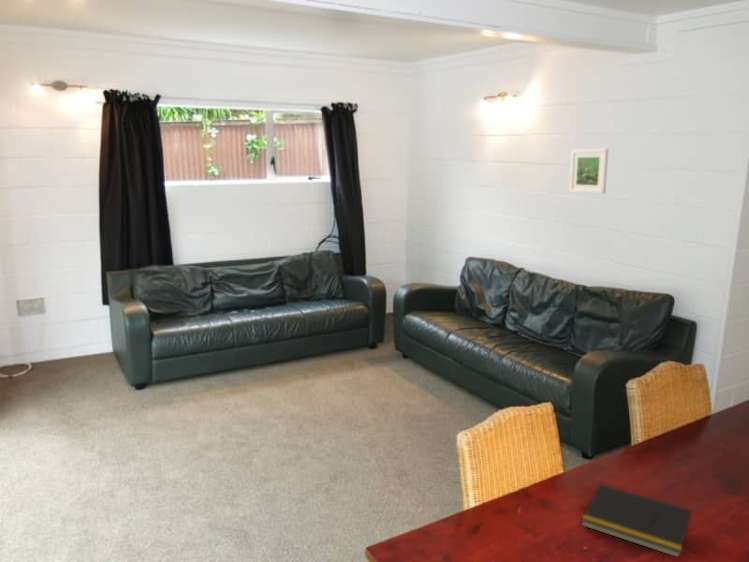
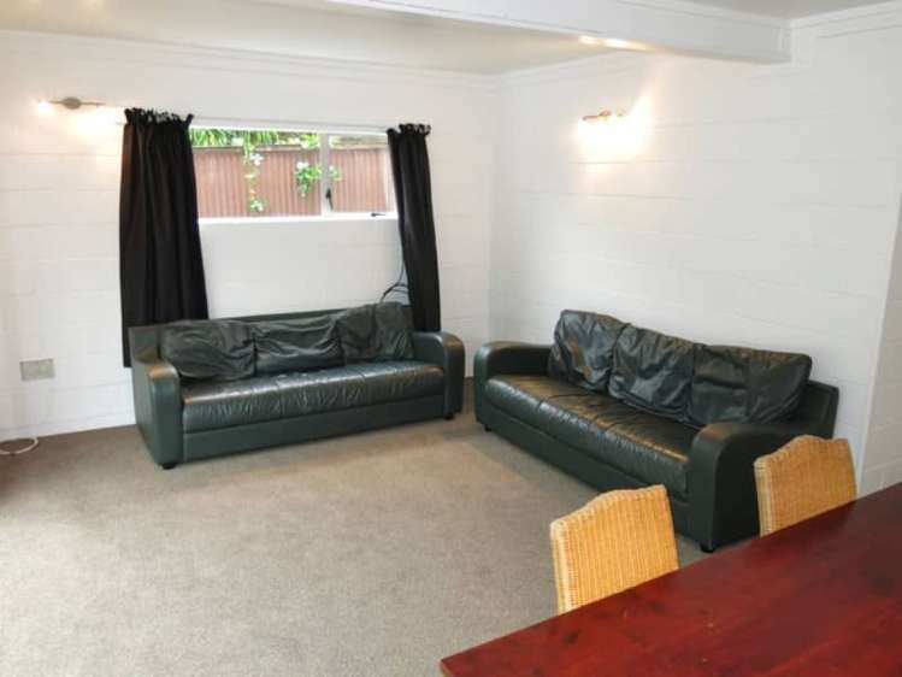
- notepad [580,483,693,559]
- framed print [568,148,609,195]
